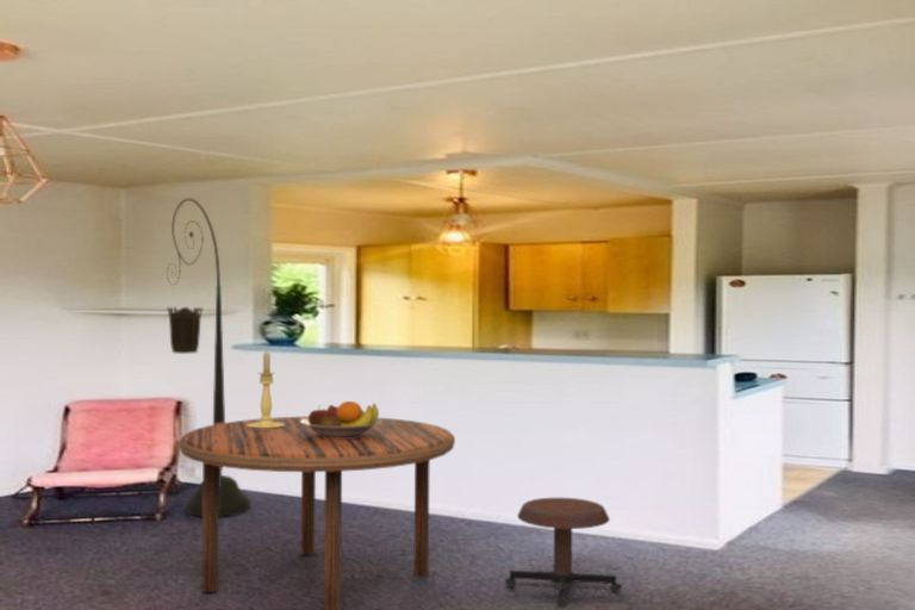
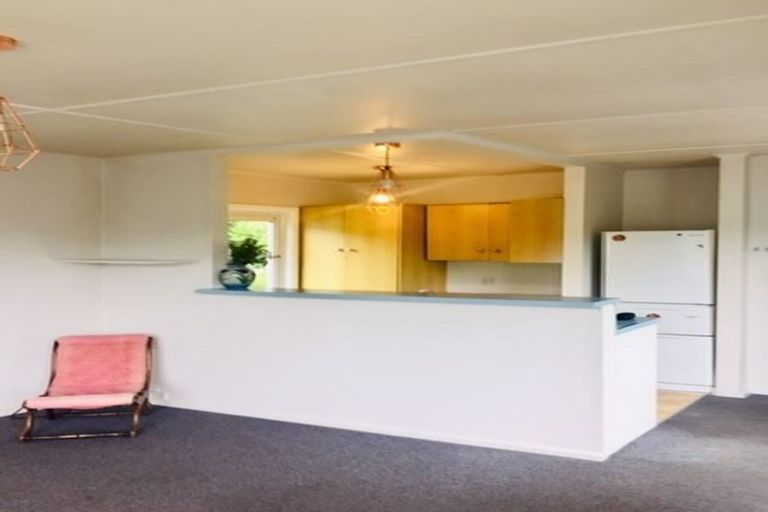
- fruit bowl [300,400,381,437]
- stool [504,497,623,609]
- dining table [178,415,456,610]
- floor lamp [166,197,251,518]
- candle holder [248,351,285,429]
